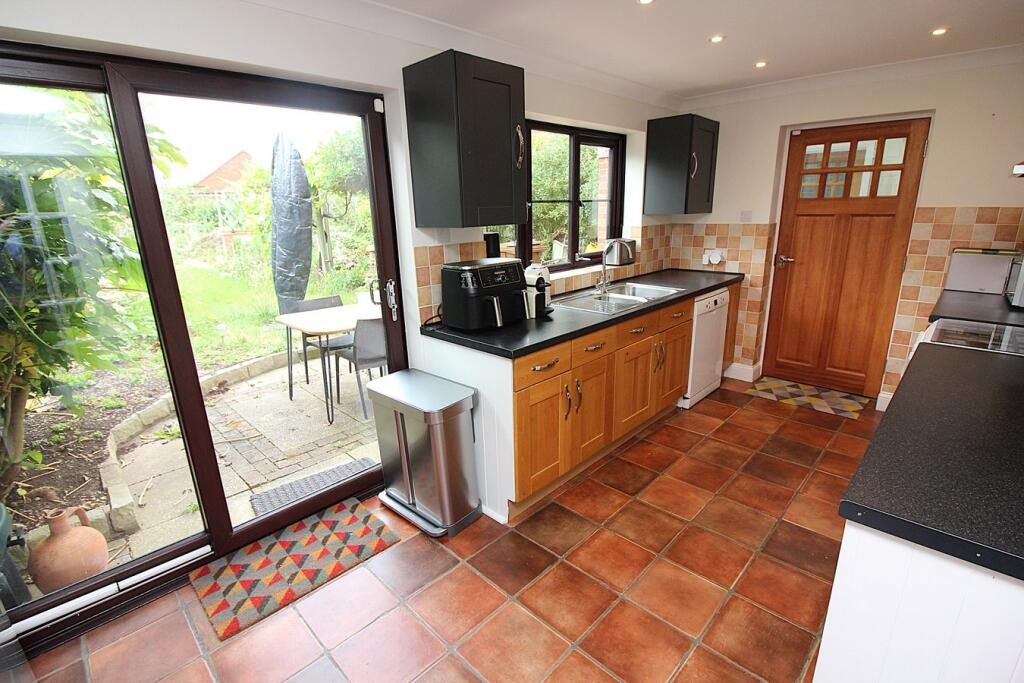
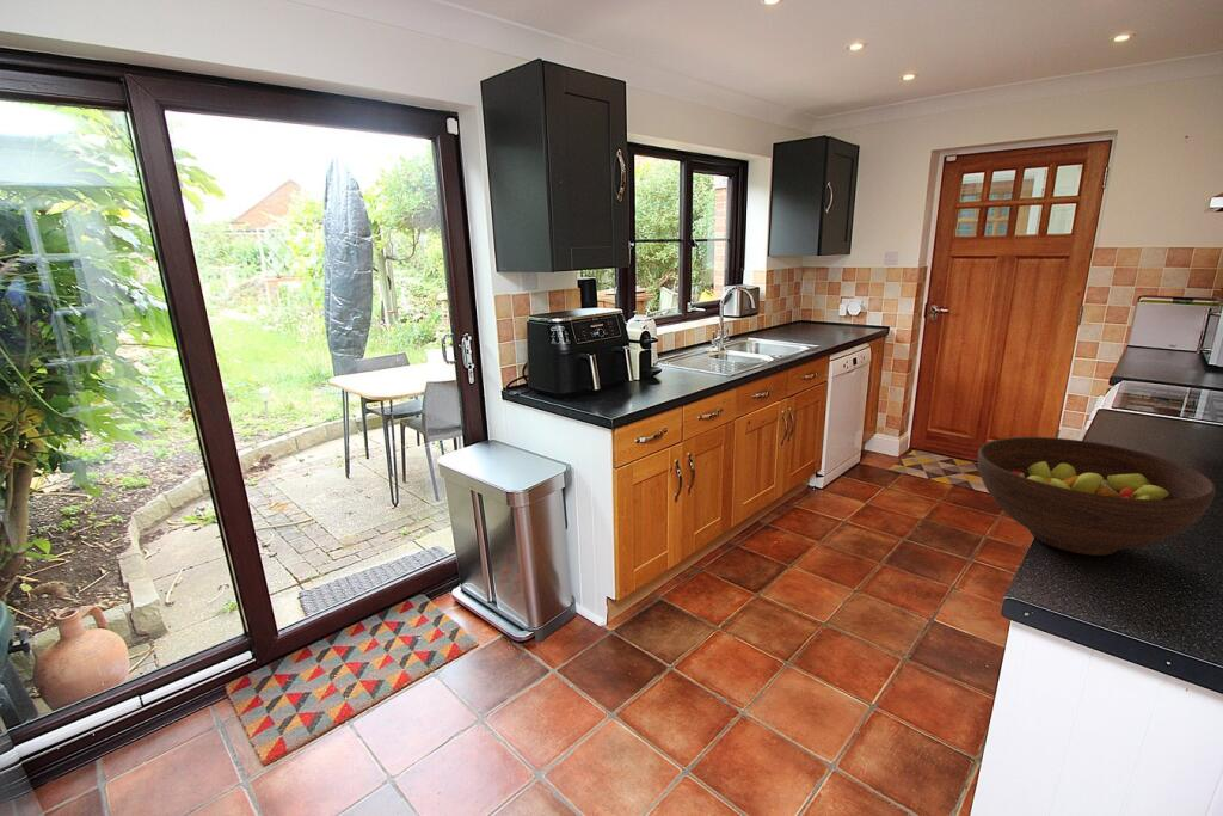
+ fruit bowl [977,436,1217,557]
